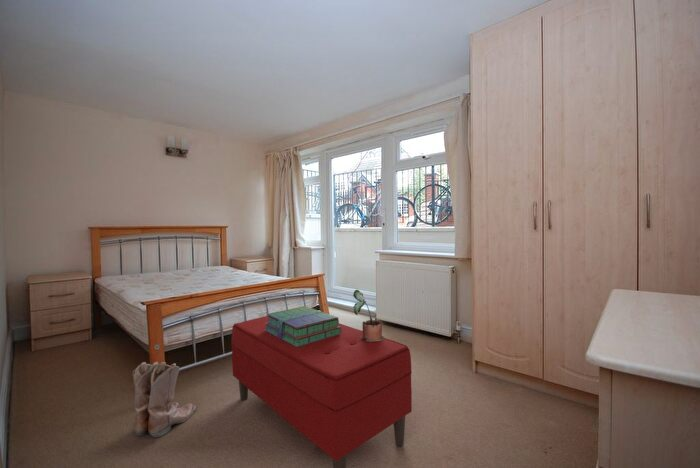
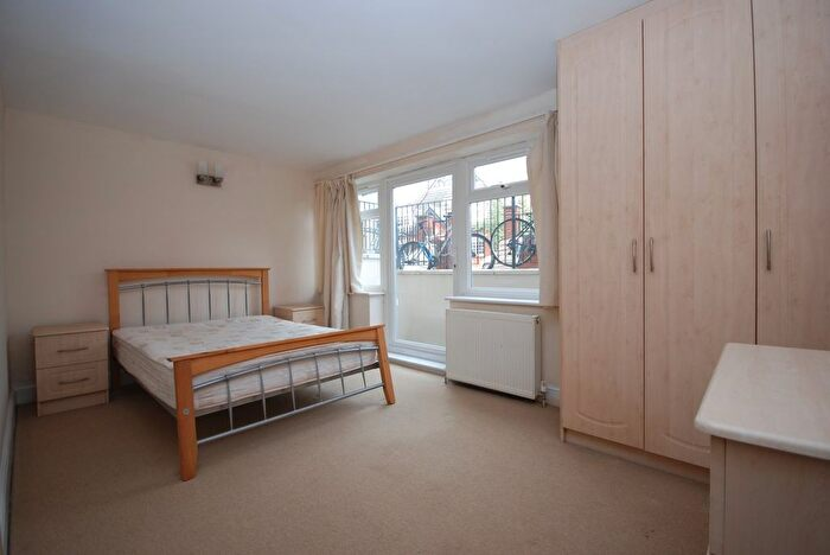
- bench [230,315,413,468]
- boots [131,361,197,439]
- stack of books [264,305,342,347]
- potted plant [352,289,385,342]
